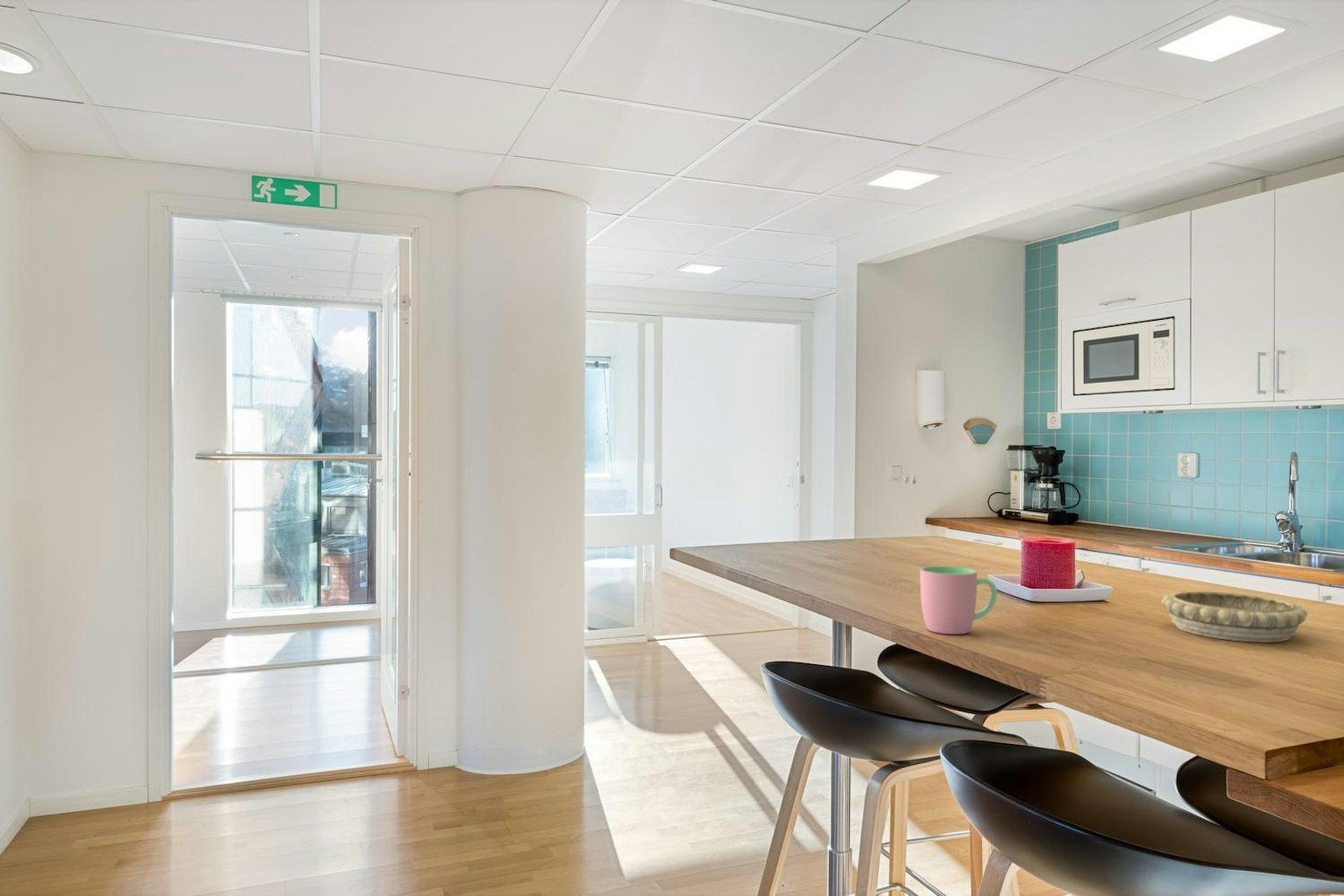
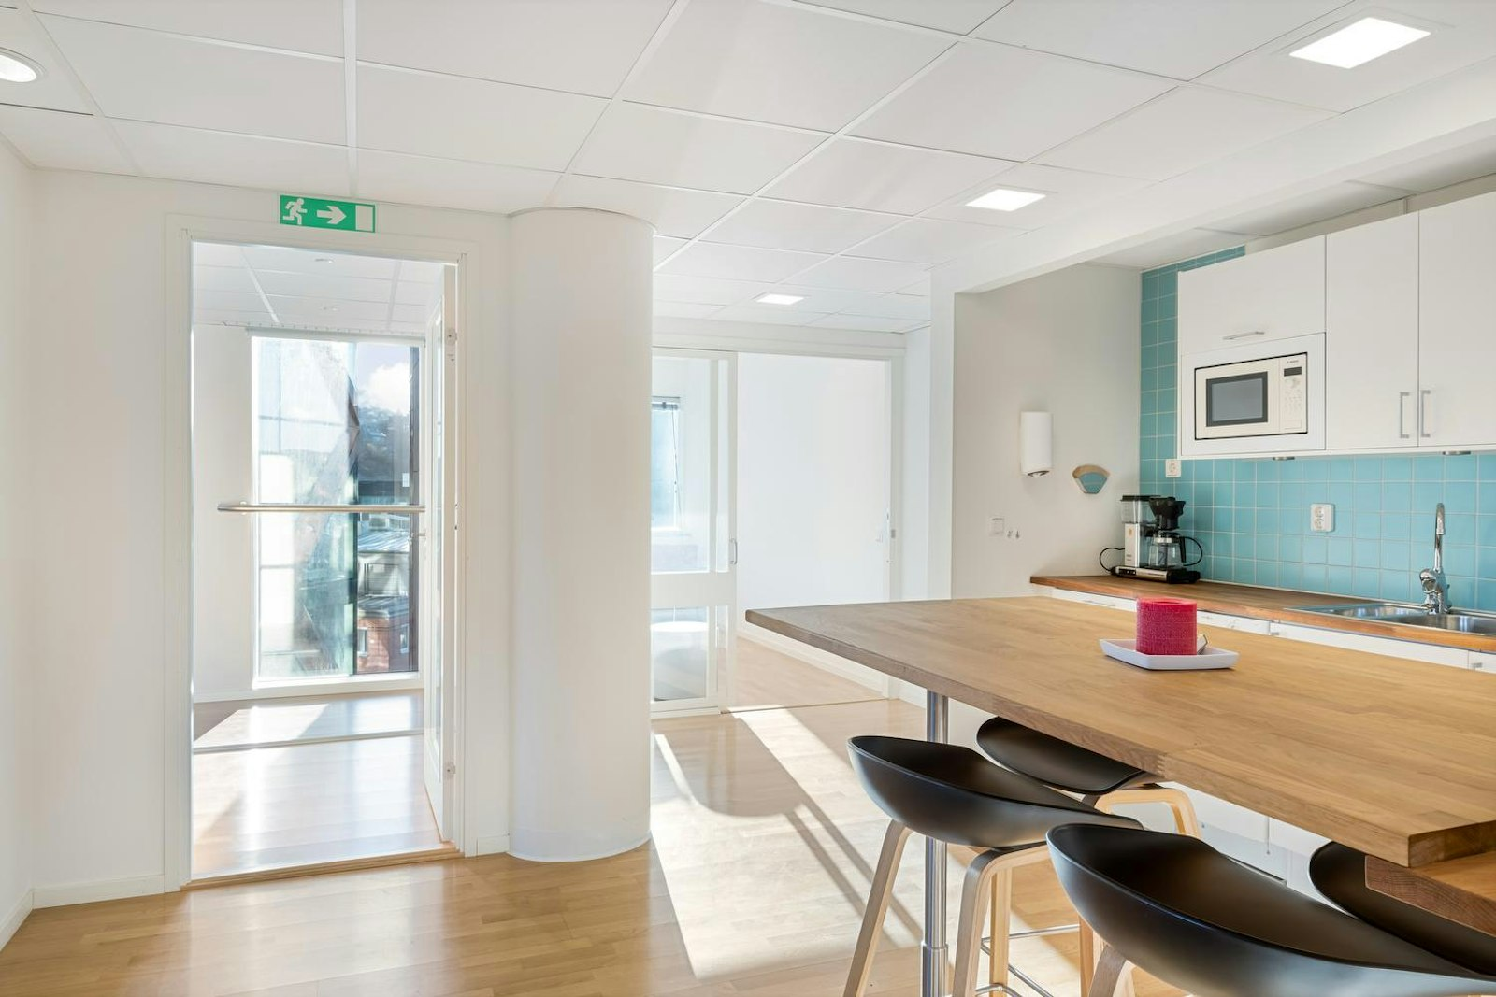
- decorative bowl [1161,591,1309,643]
- cup [919,565,998,635]
